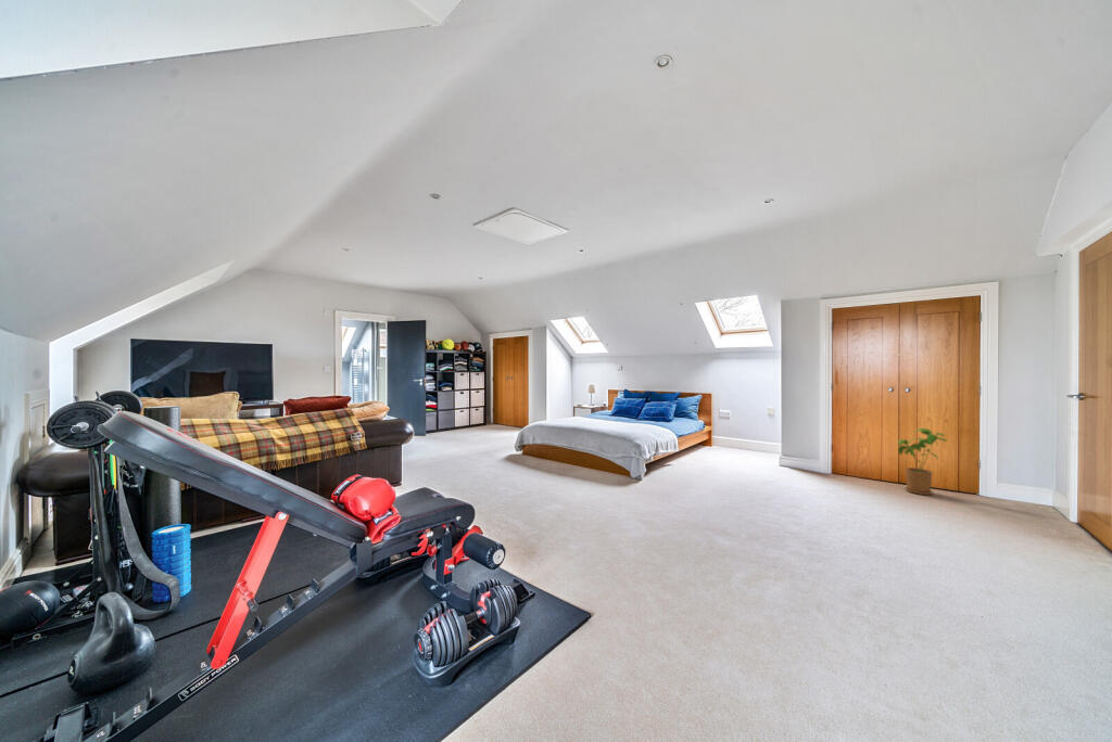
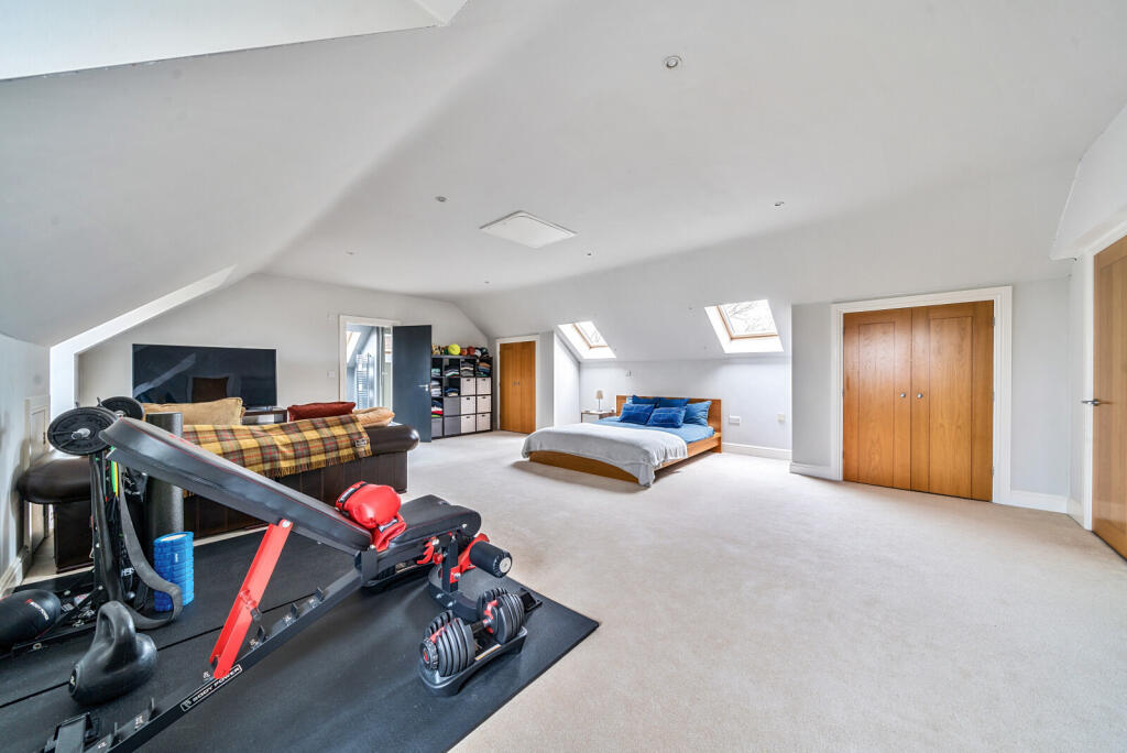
- house plant [897,427,949,496]
